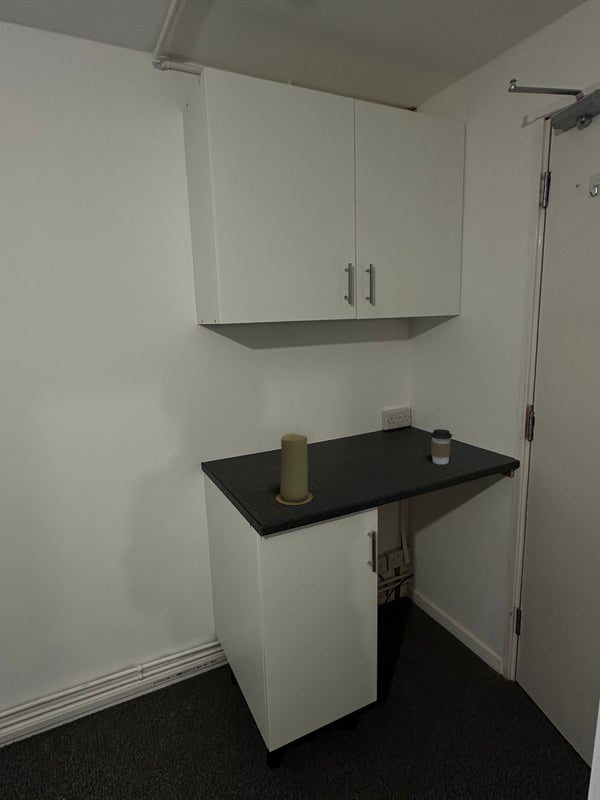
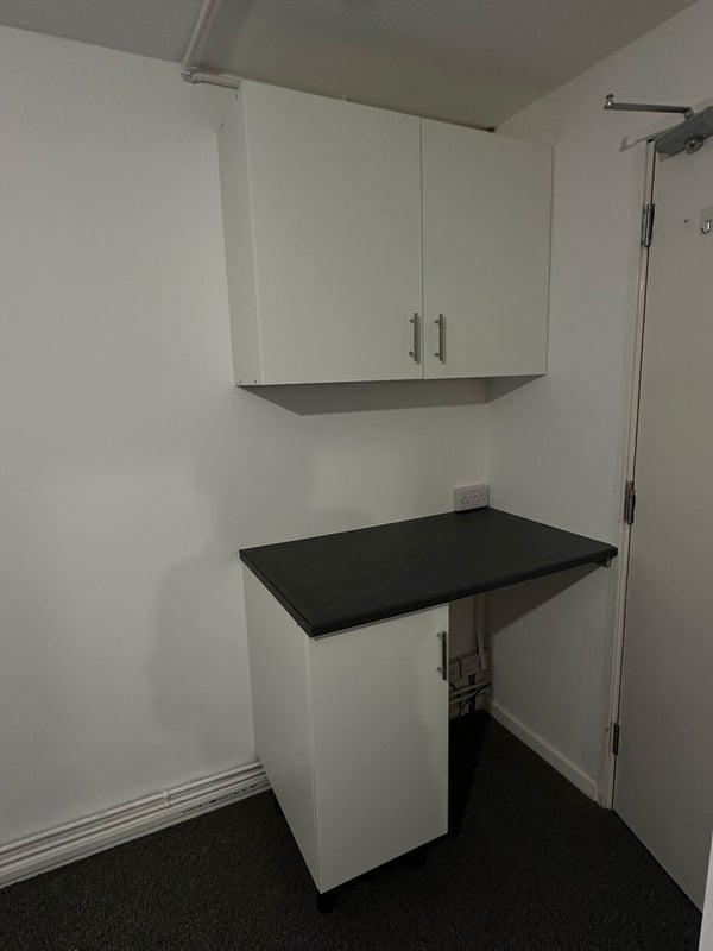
- coffee cup [430,428,453,465]
- candle [275,433,313,506]
